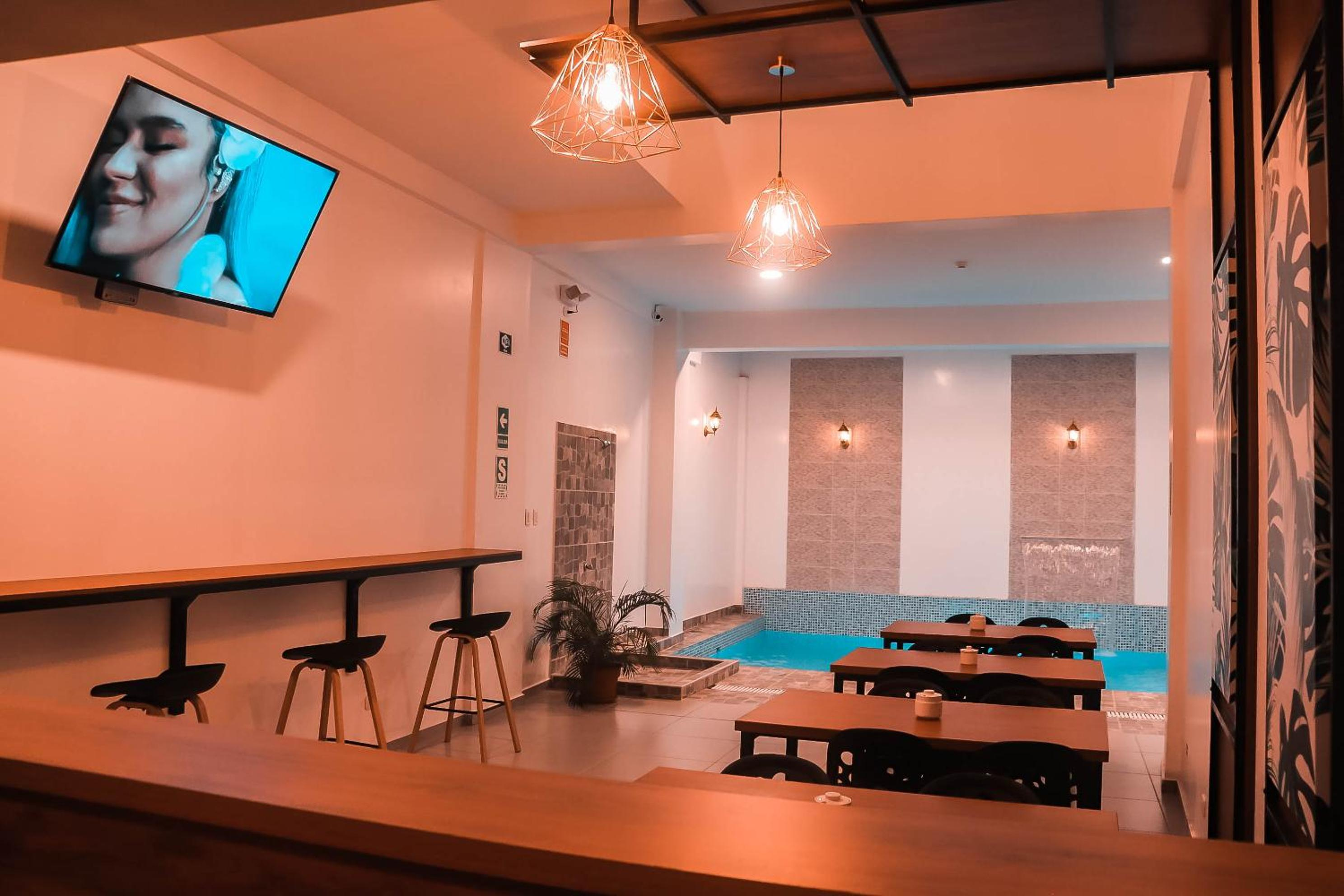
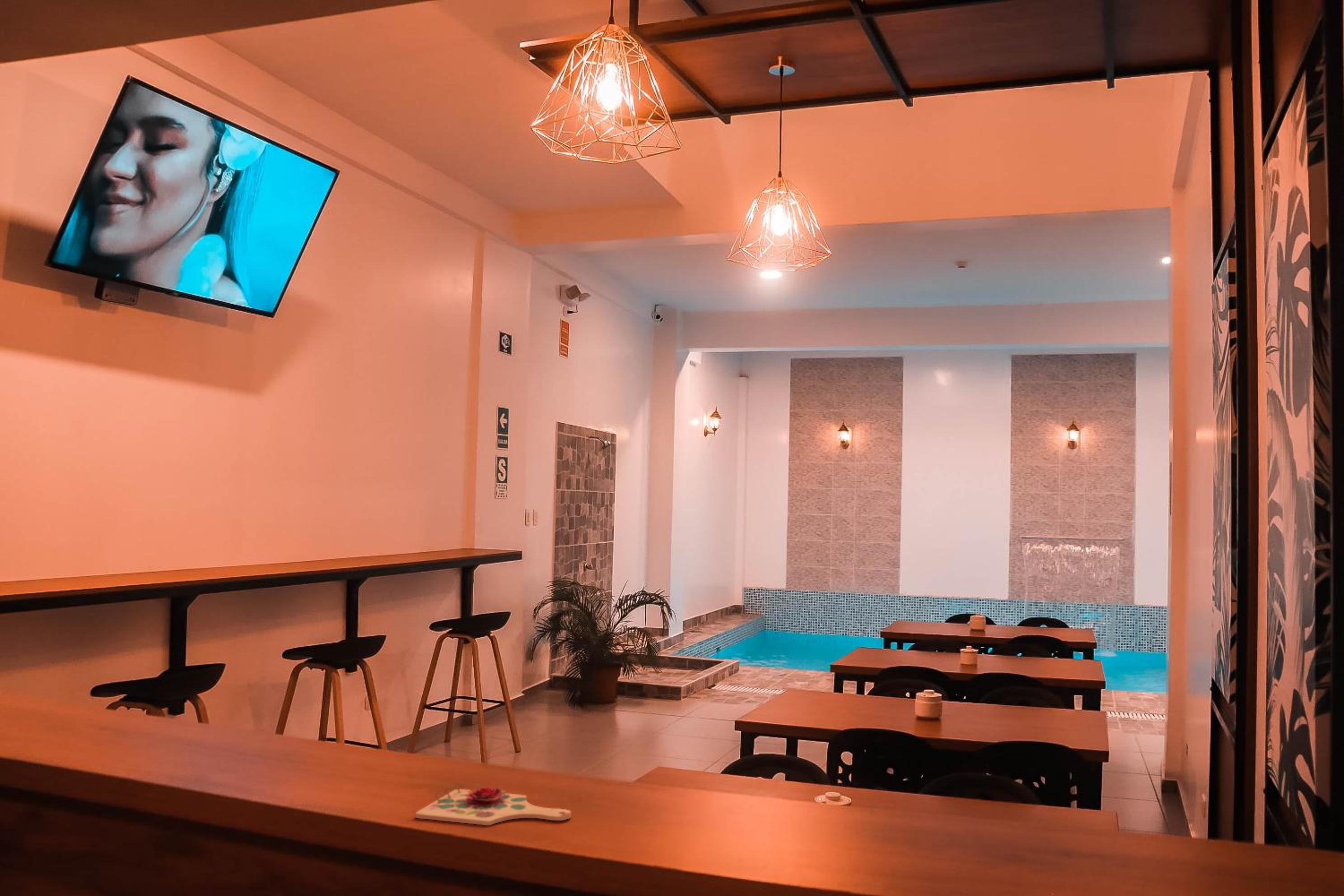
+ cutting board [415,782,571,826]
